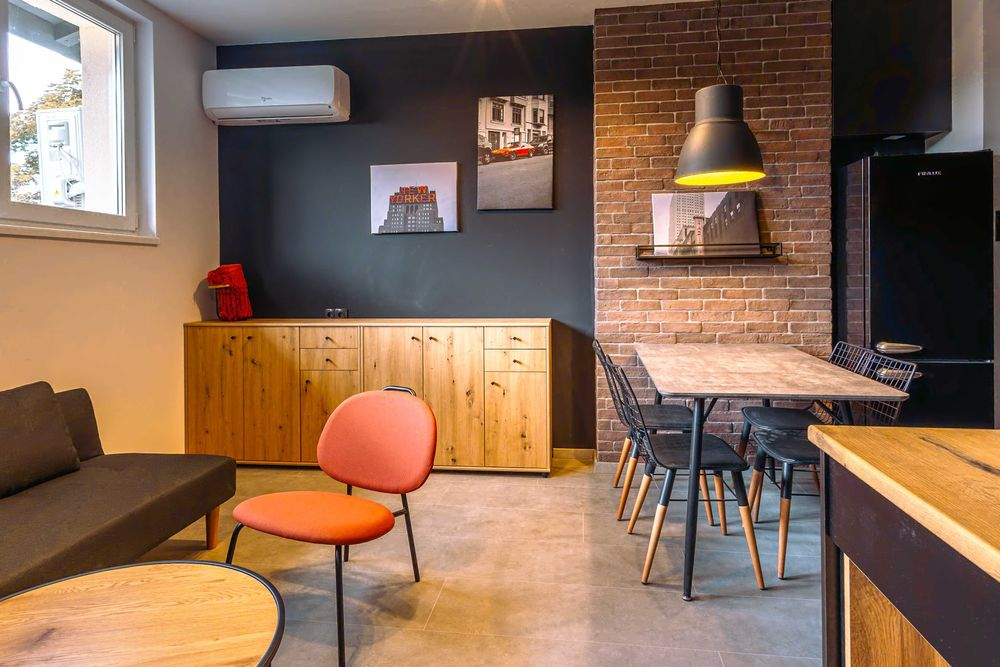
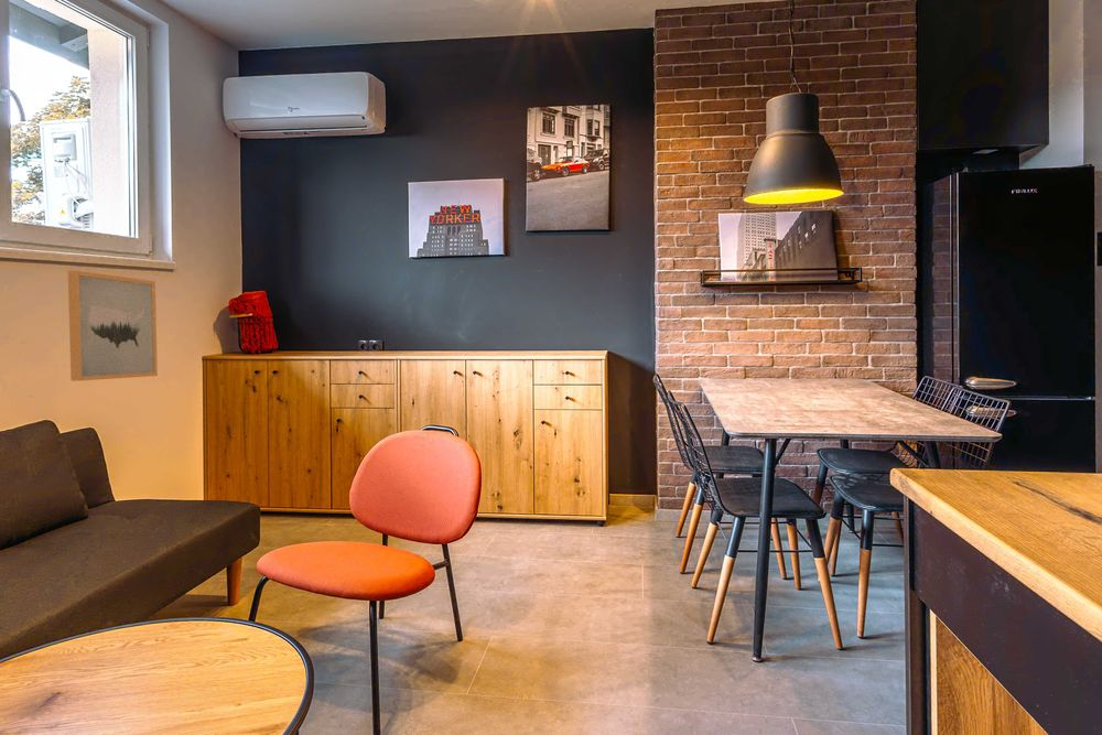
+ wall art [67,270,159,382]
